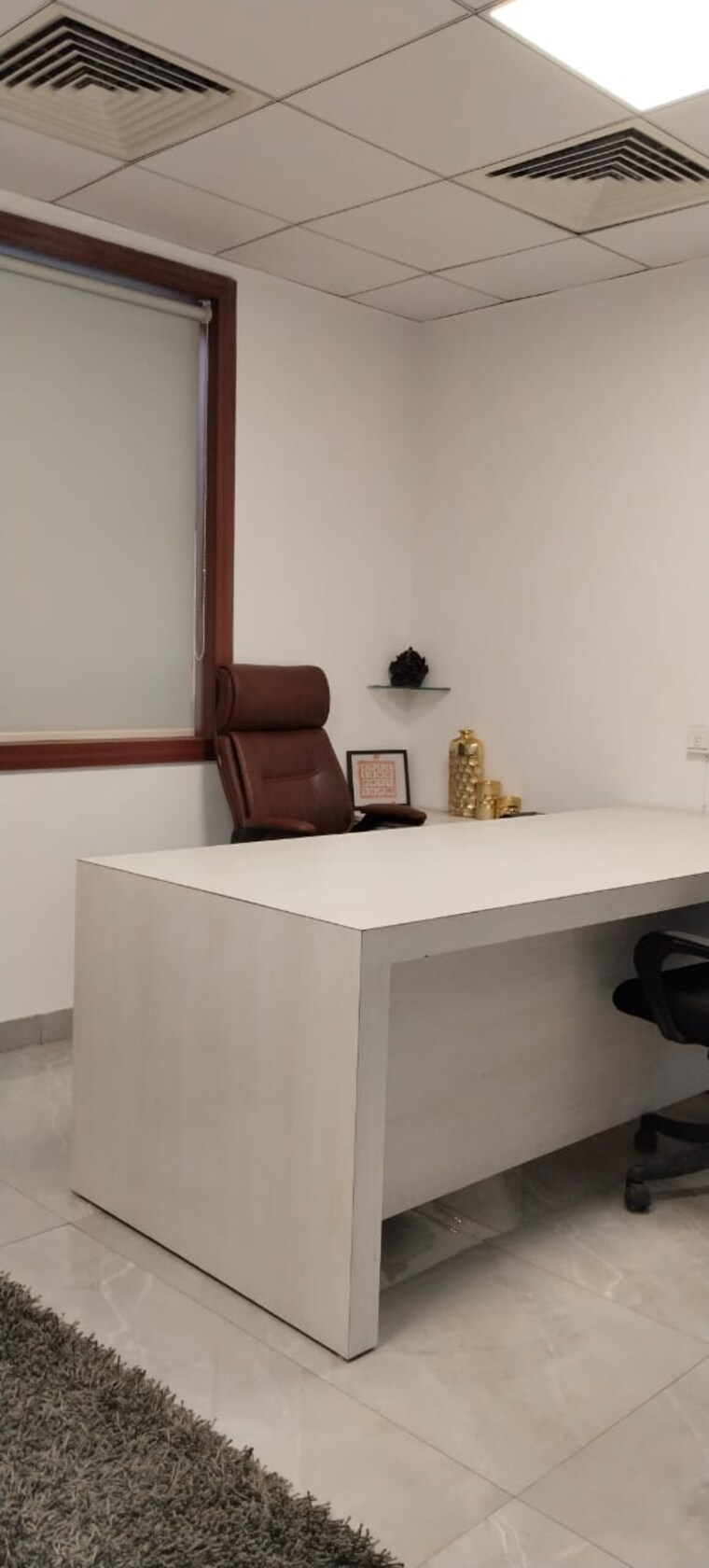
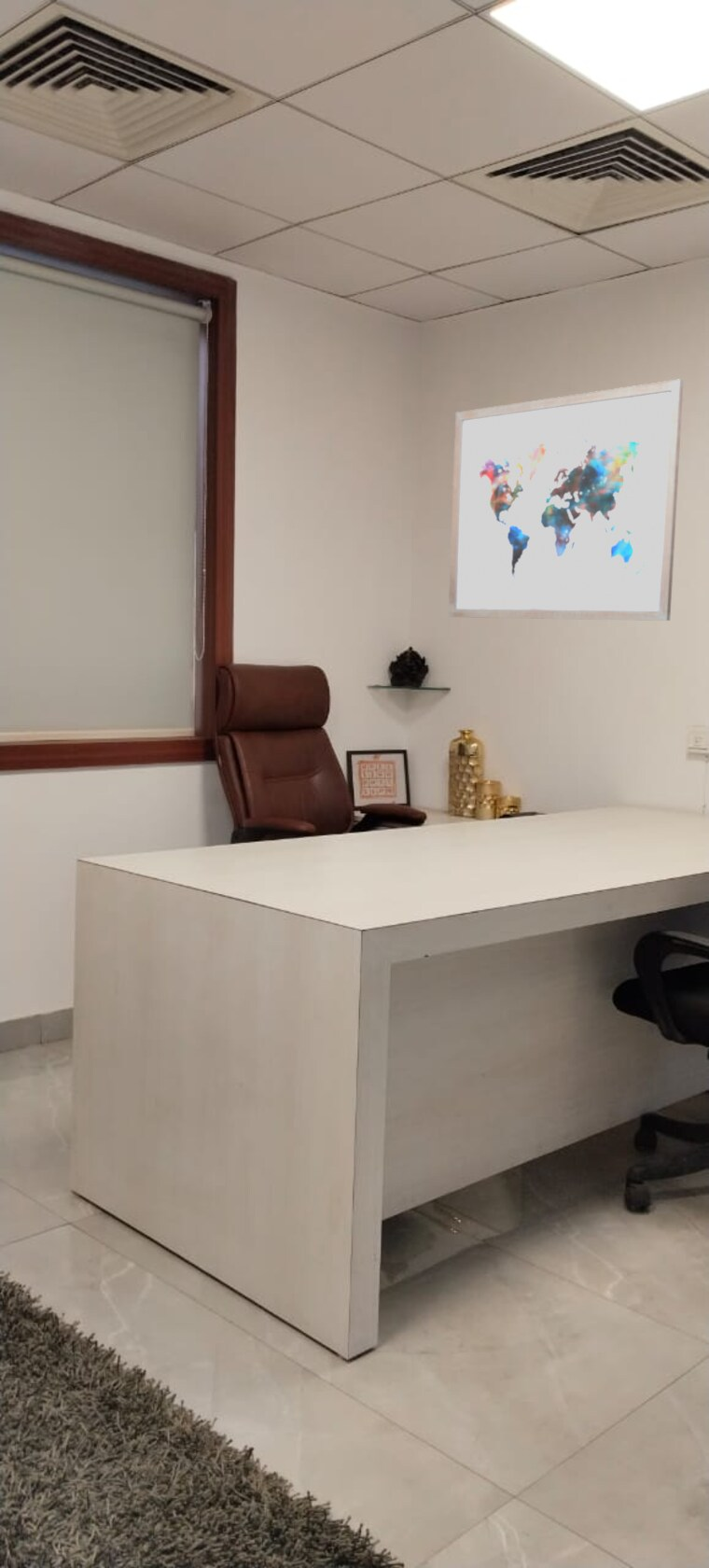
+ wall art [448,378,685,622]
